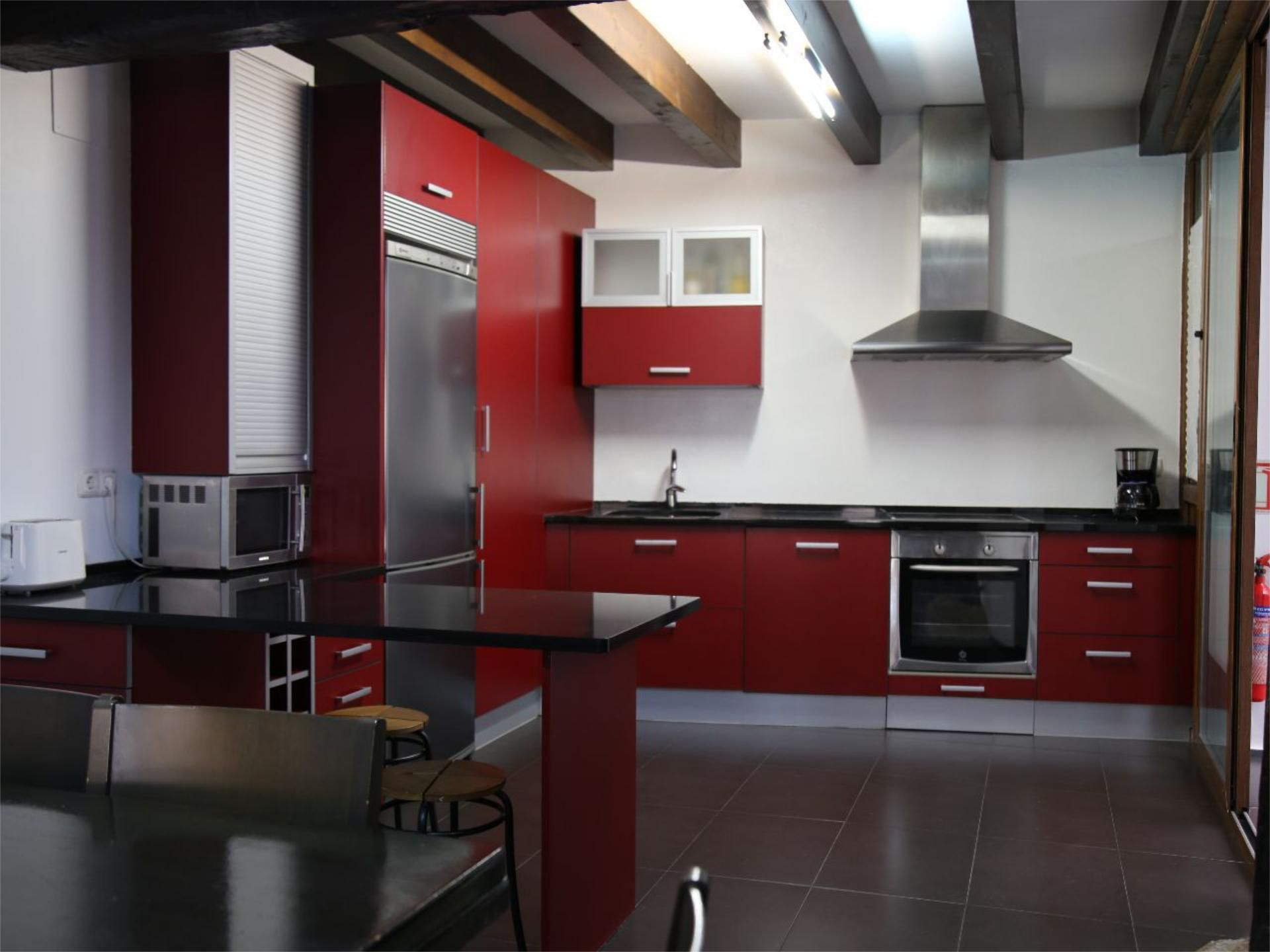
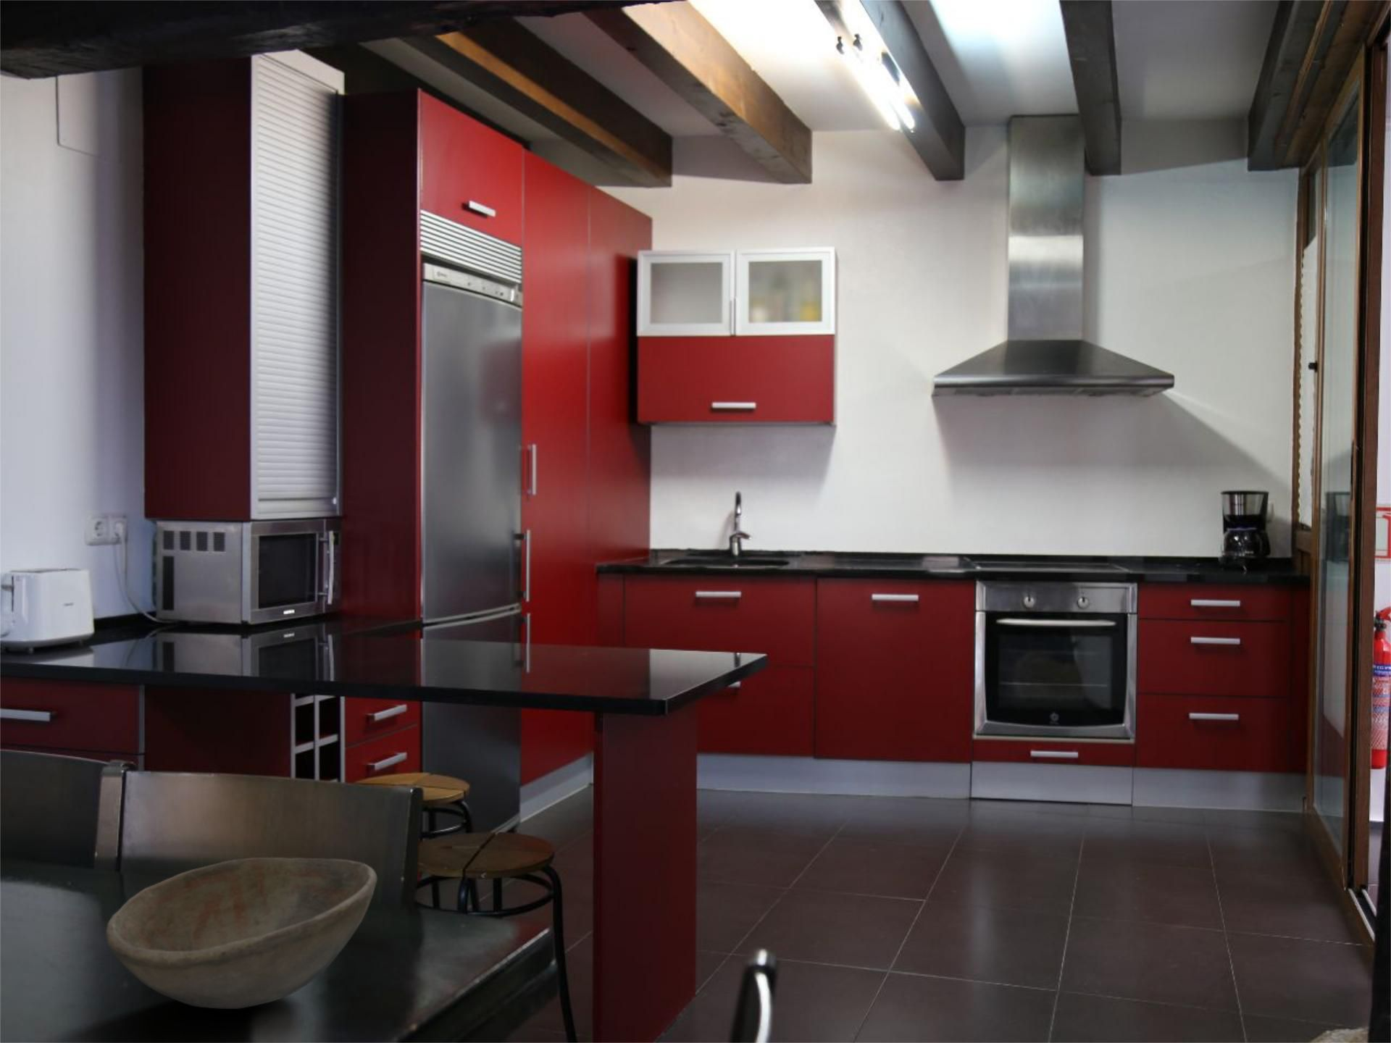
+ bowl [105,857,378,1010]
